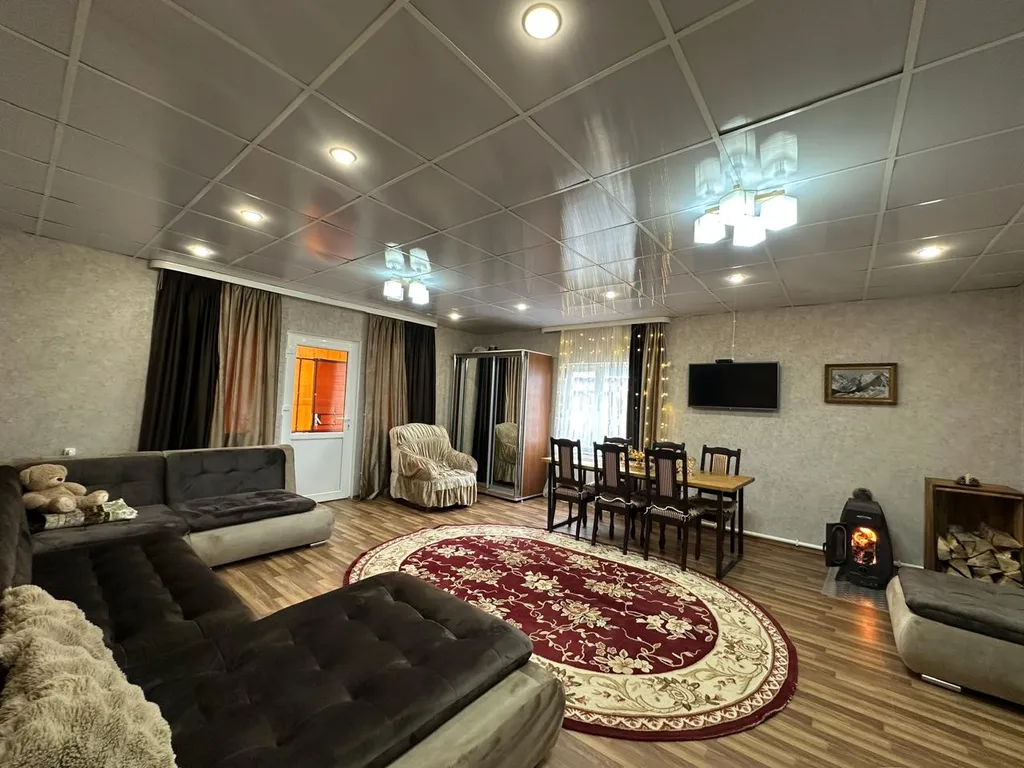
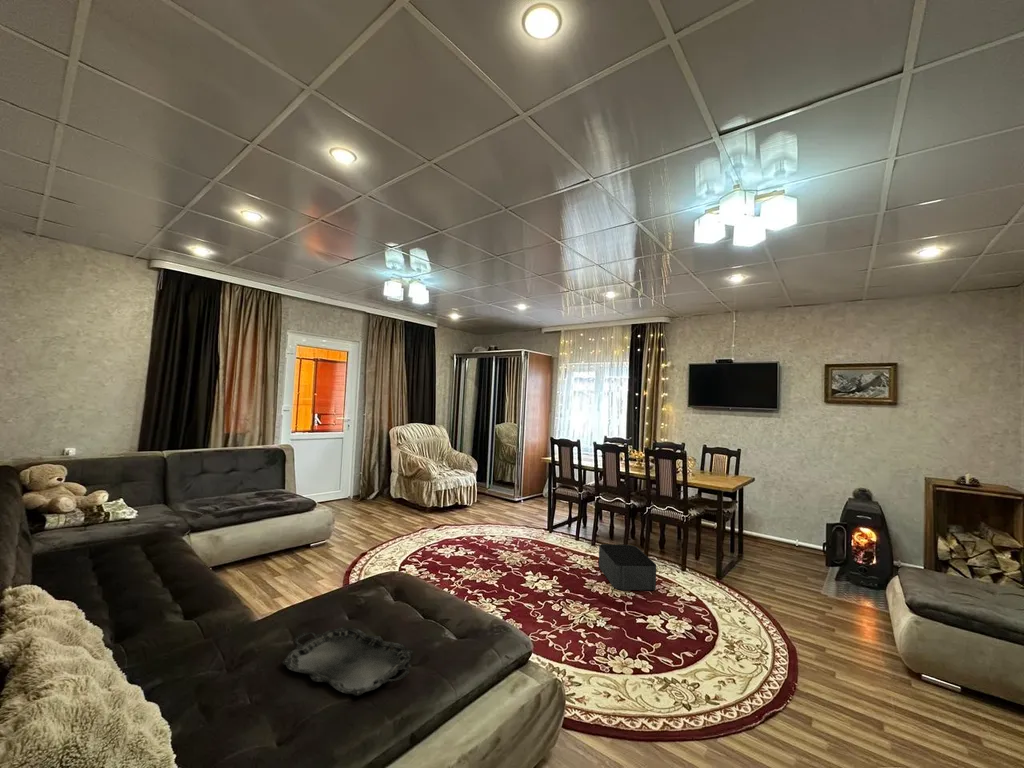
+ storage bin [598,543,657,591]
+ serving tray [280,626,414,697]
